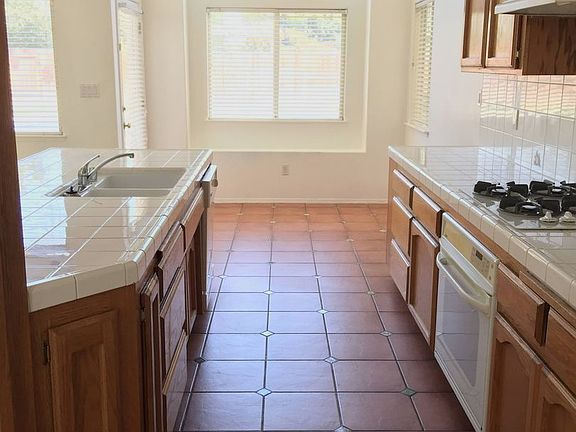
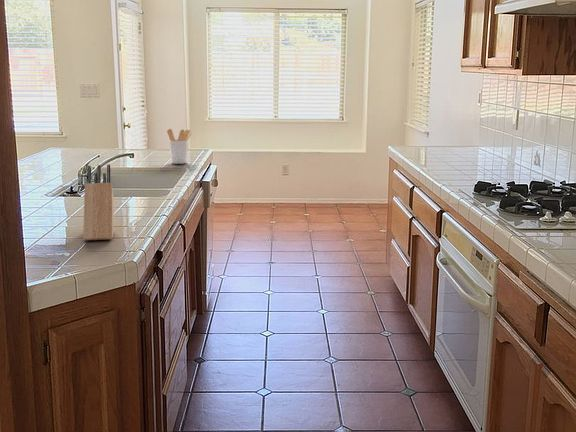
+ knife block [82,163,115,241]
+ utensil holder [166,128,192,165]
